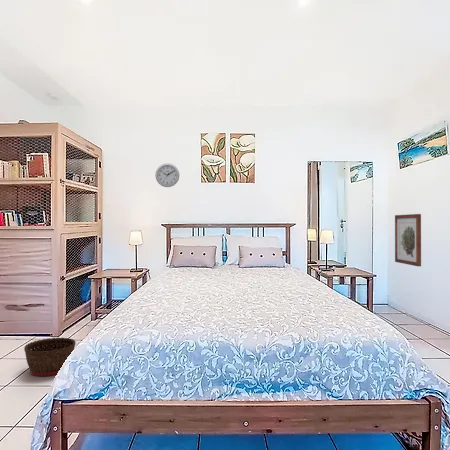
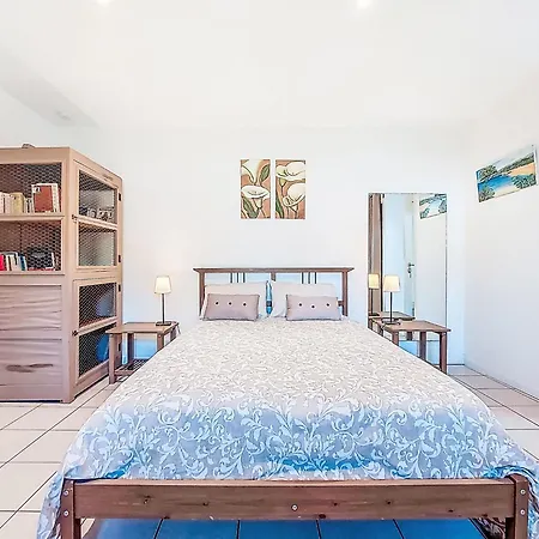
- basket [23,337,77,377]
- wall art [394,213,422,267]
- wall clock [155,162,180,188]
